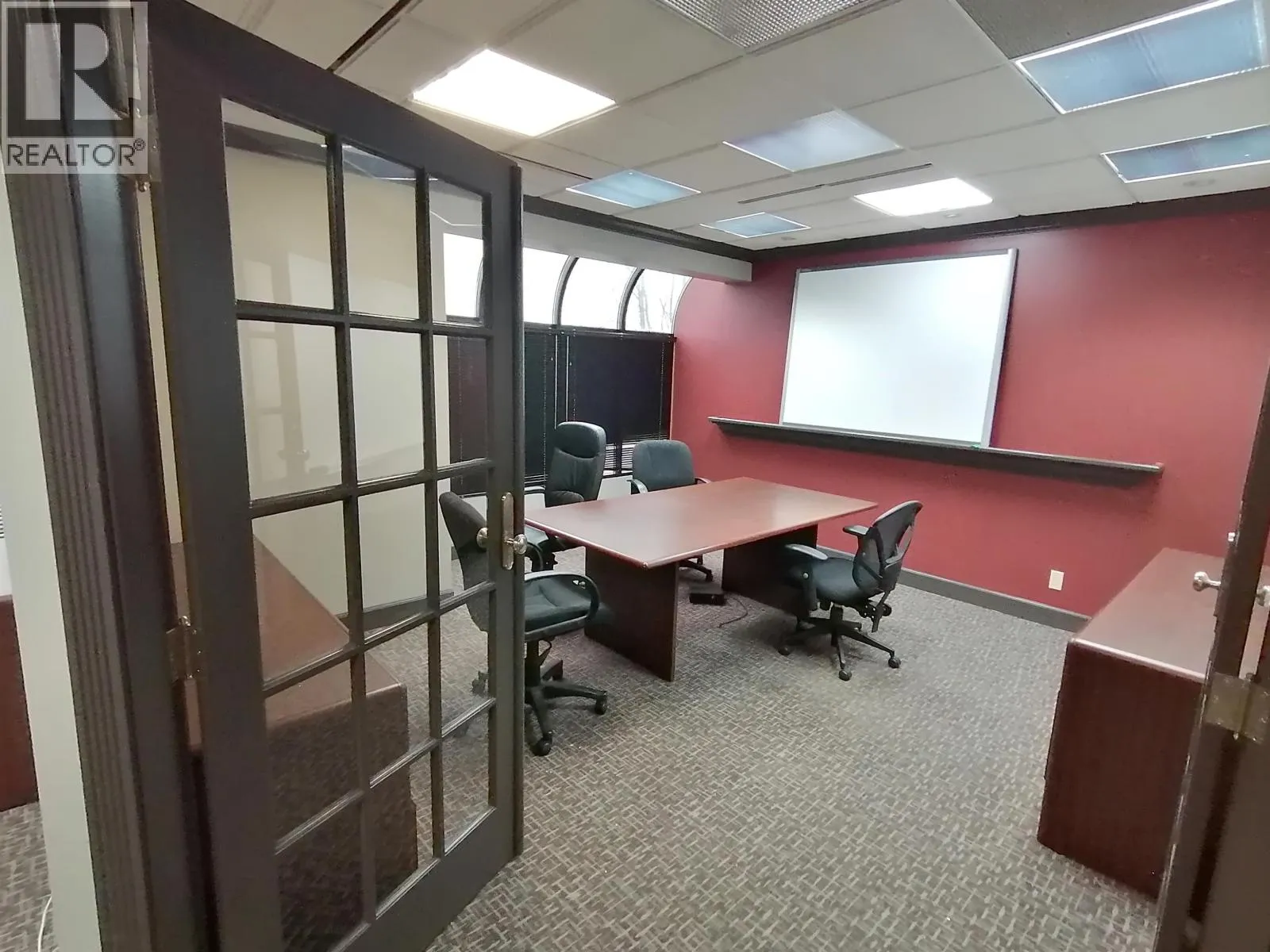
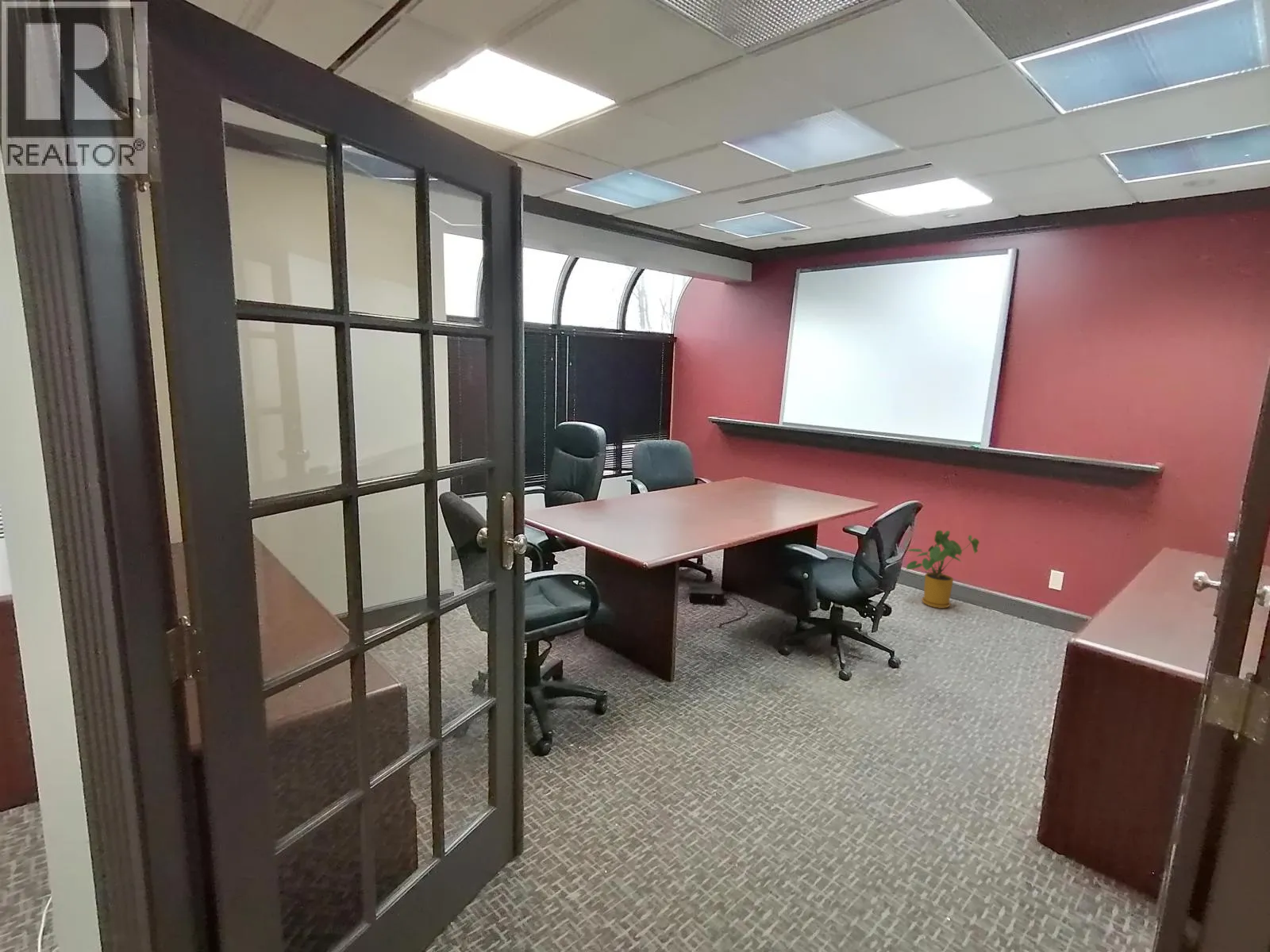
+ house plant [906,530,980,609]
